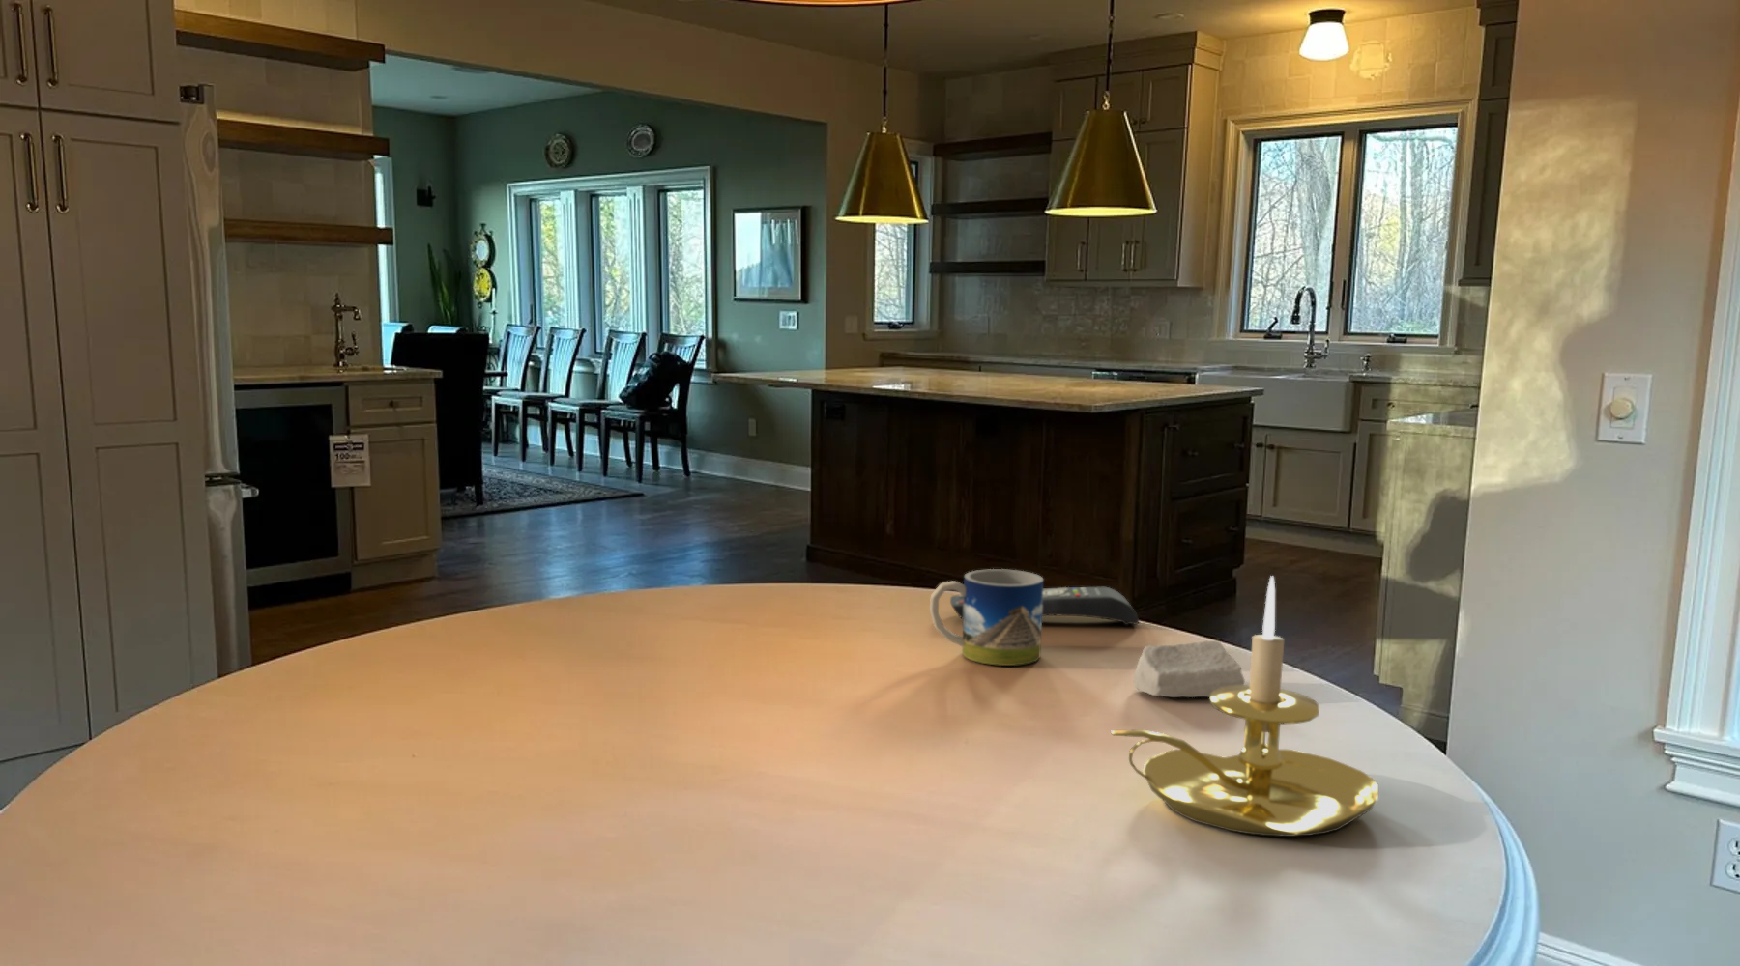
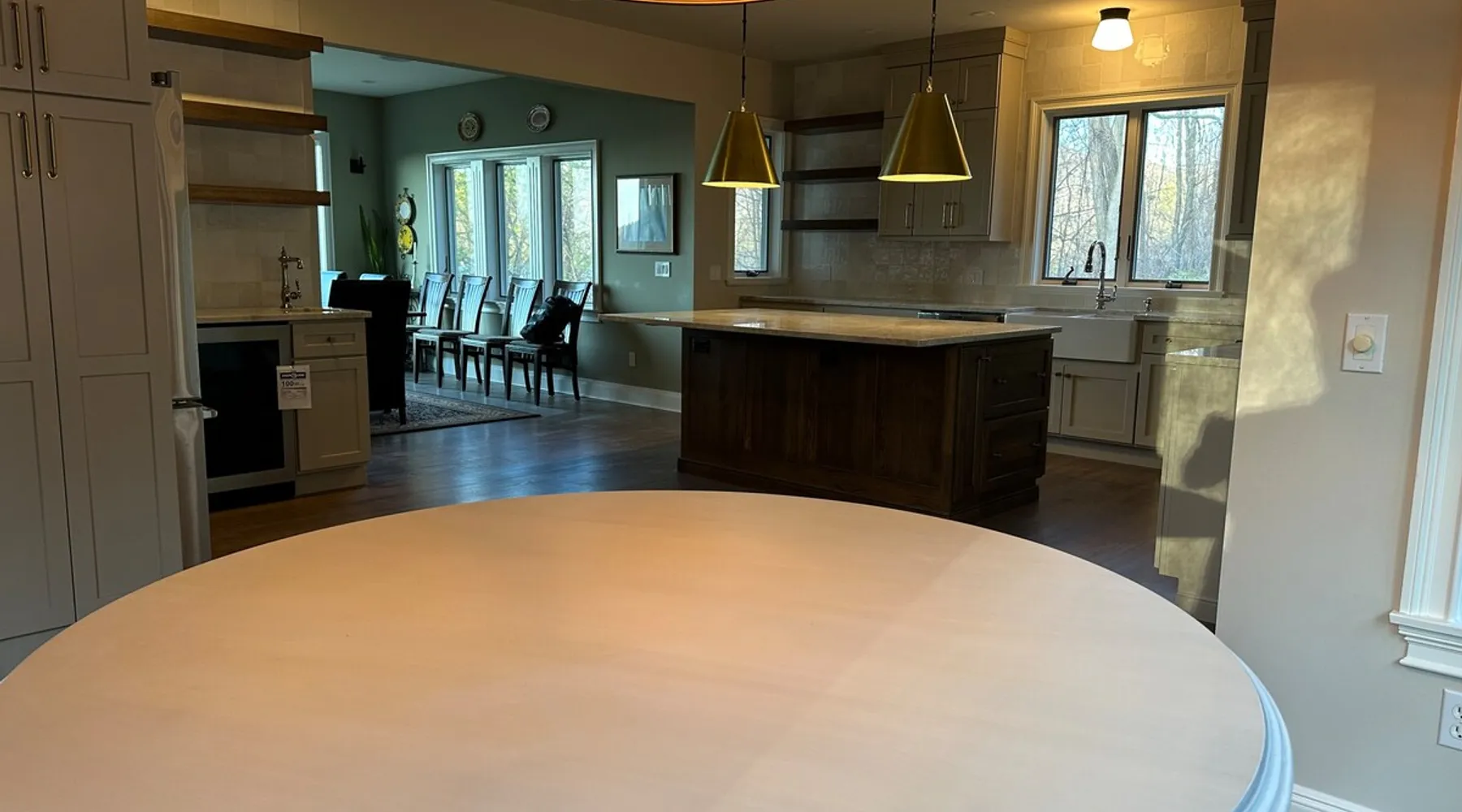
- remote control [950,586,1140,626]
- soap bar [1133,640,1246,698]
- candle holder [1109,575,1379,838]
- mug [930,567,1044,666]
